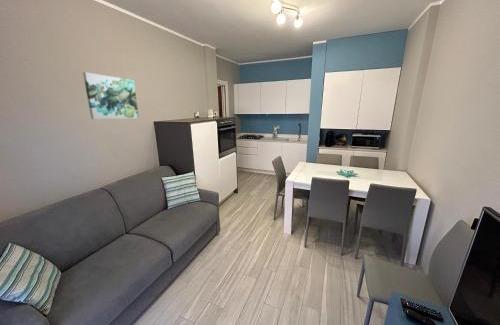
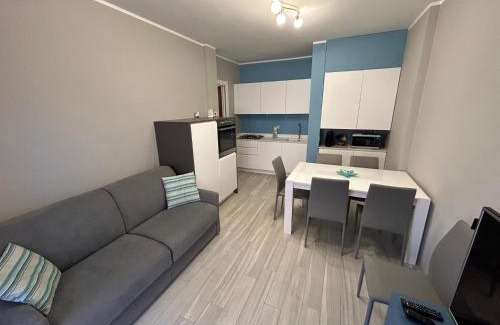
- wall art [82,71,140,120]
